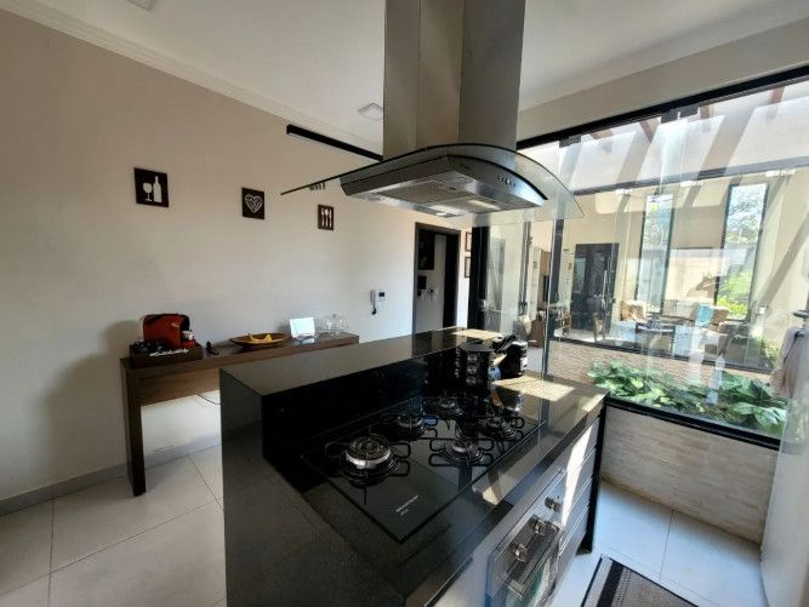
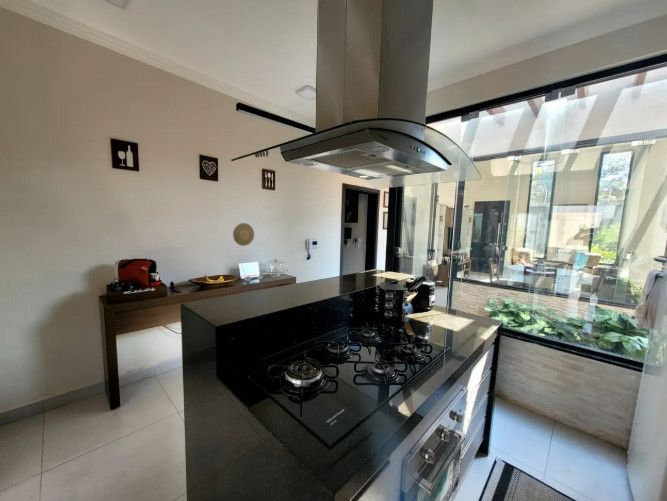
+ decorative plate [232,222,255,247]
